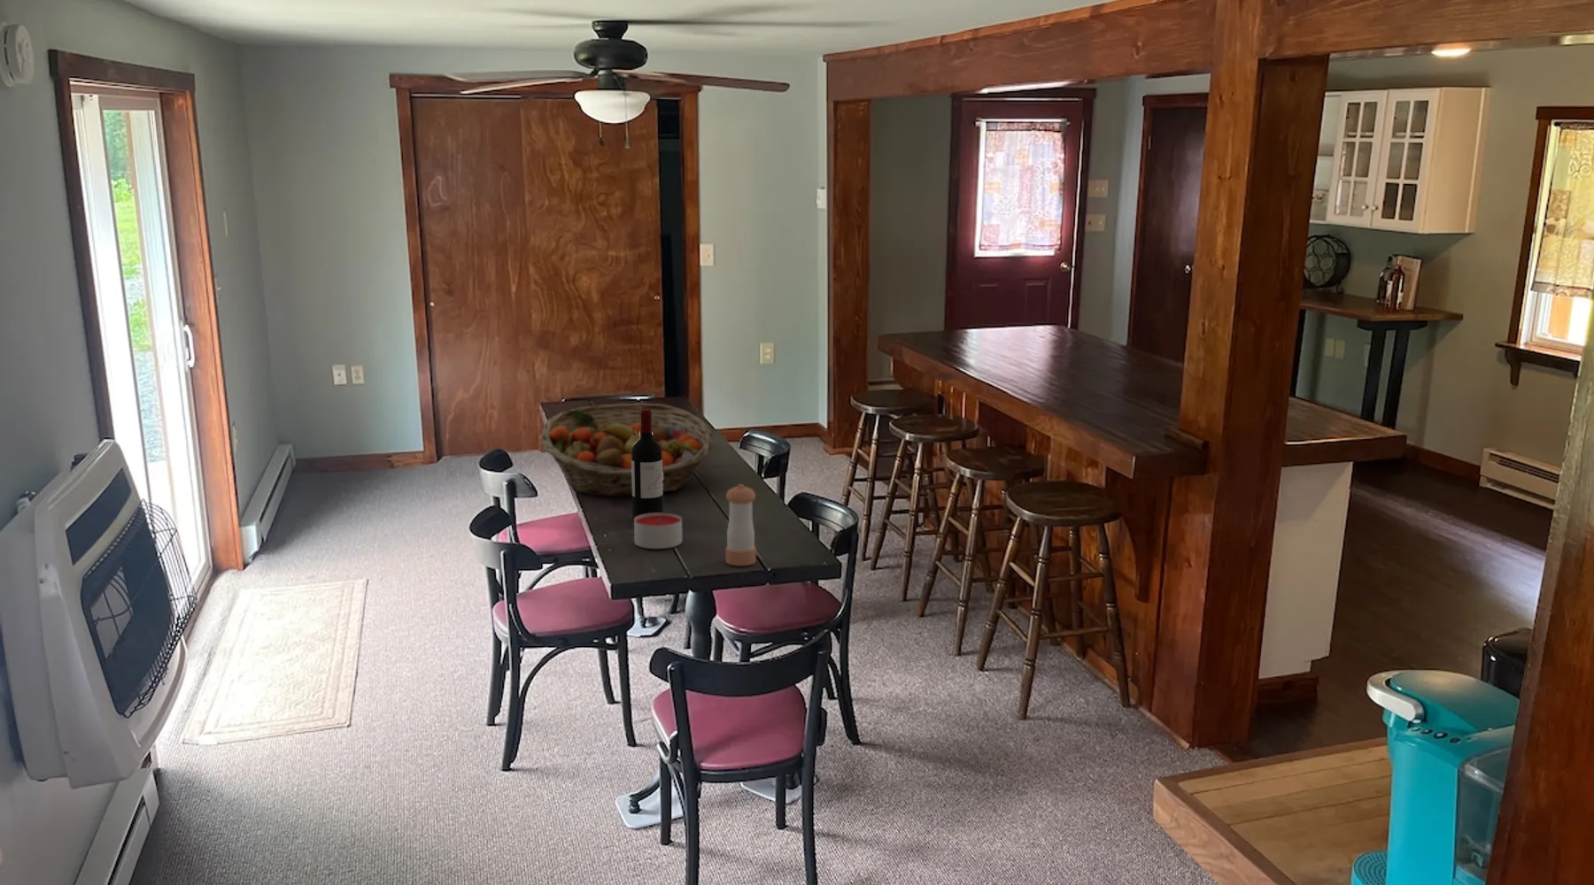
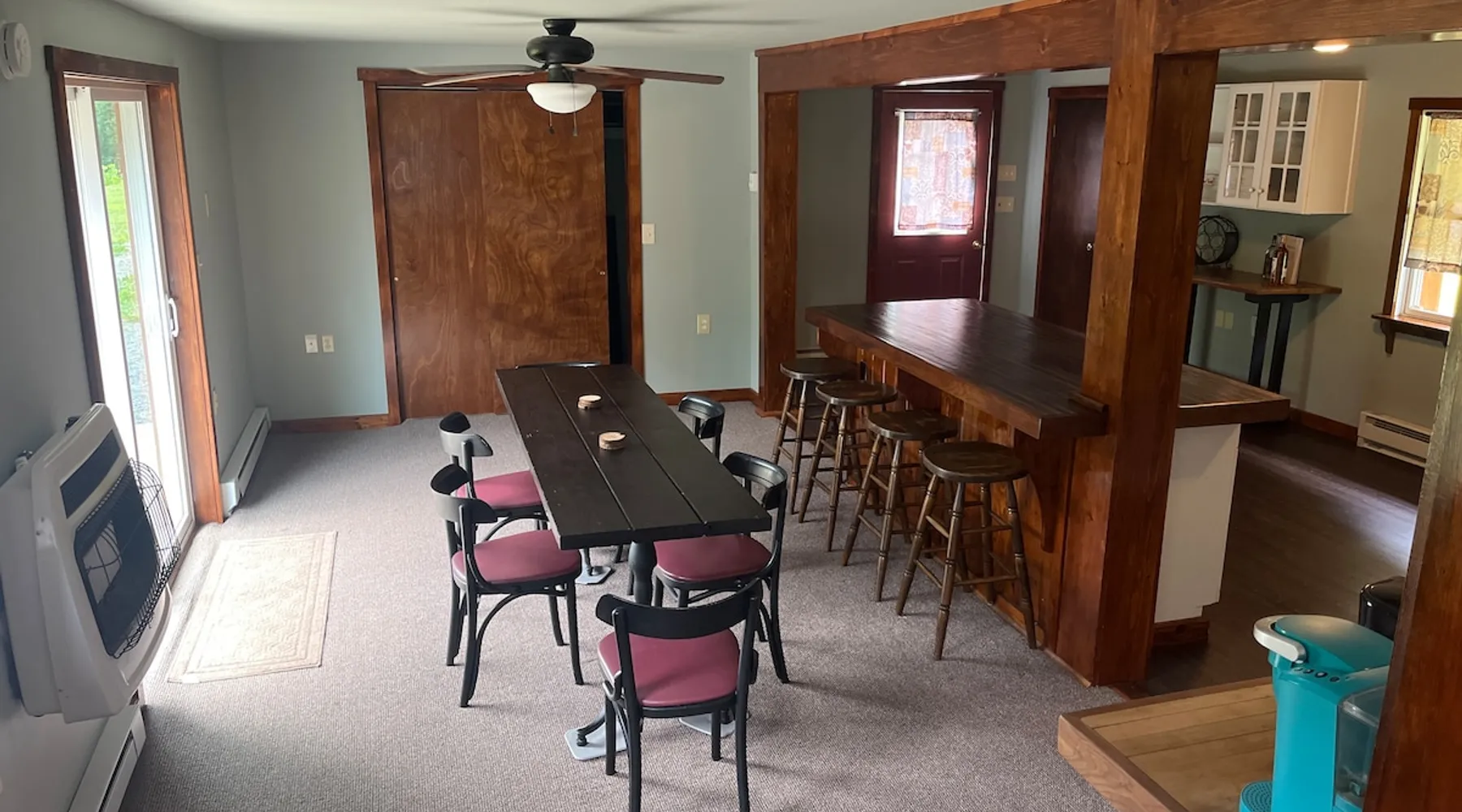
- fruit basket [540,402,714,497]
- pepper shaker [725,483,757,567]
- candle [633,512,683,549]
- wine bottle [631,409,664,520]
